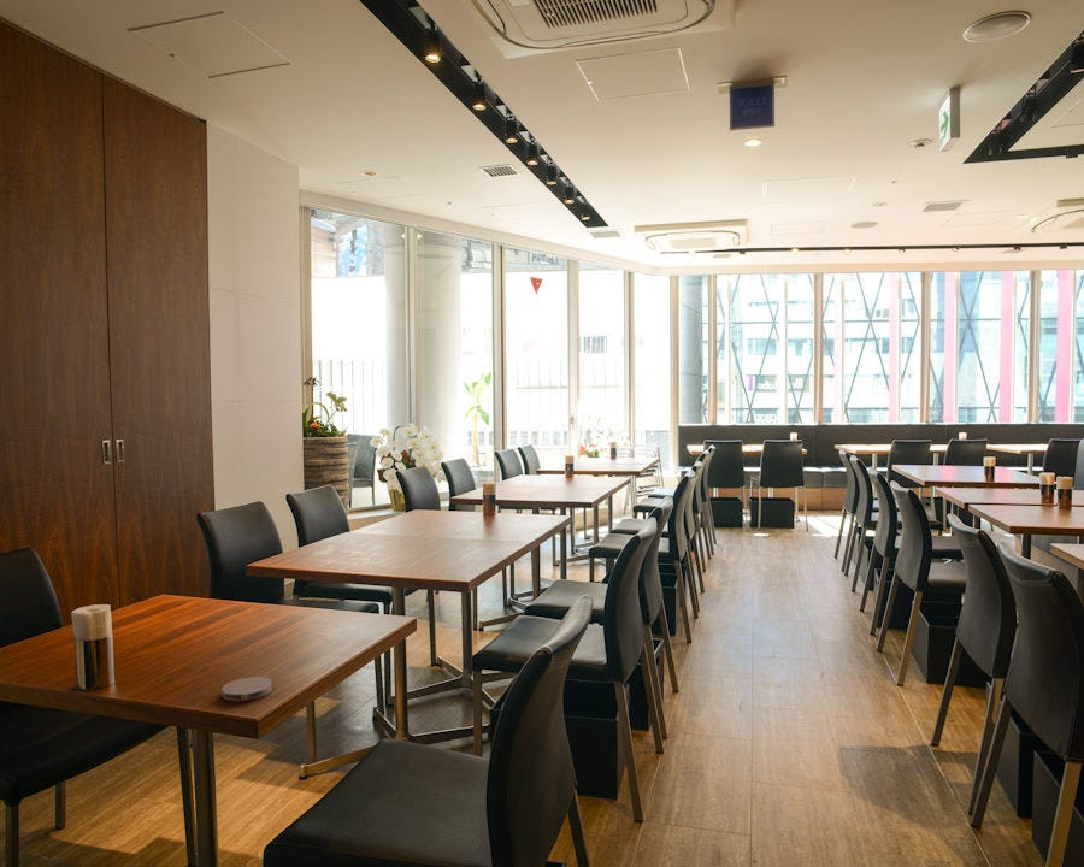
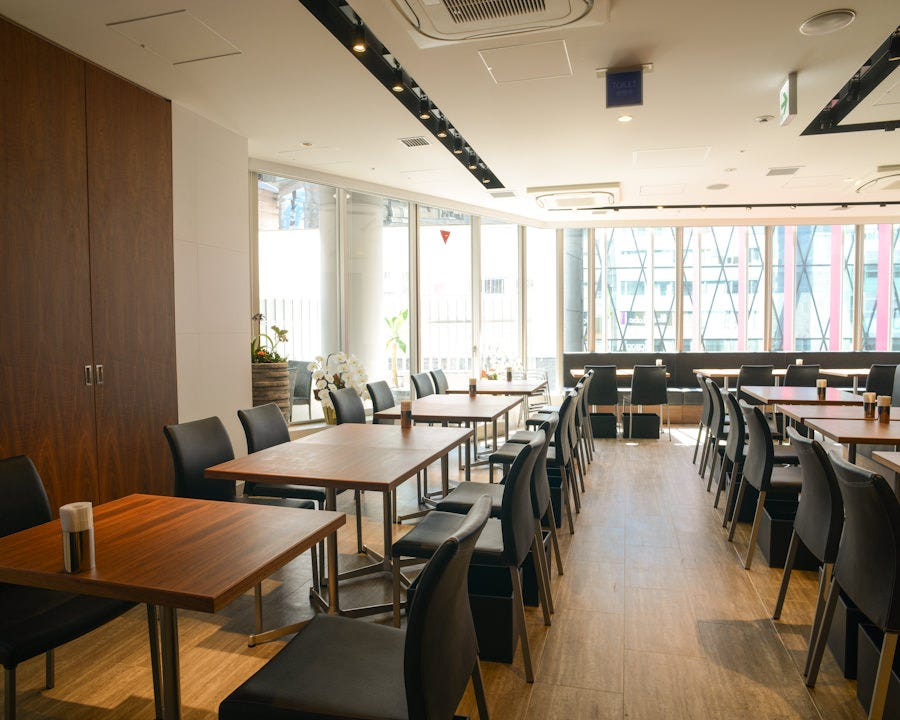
- coaster [220,676,273,702]
